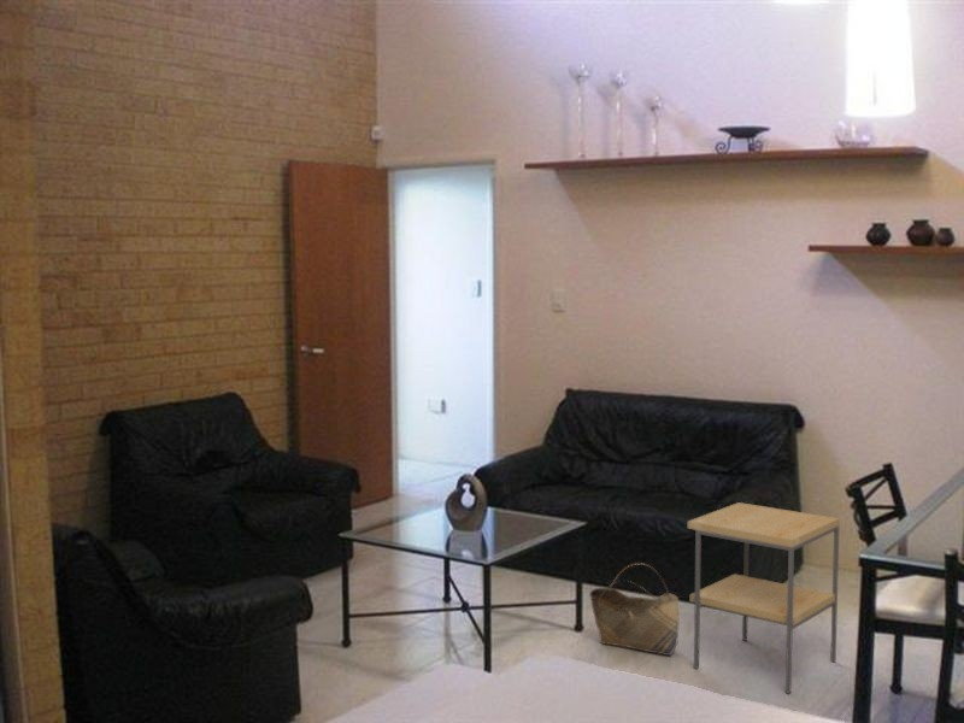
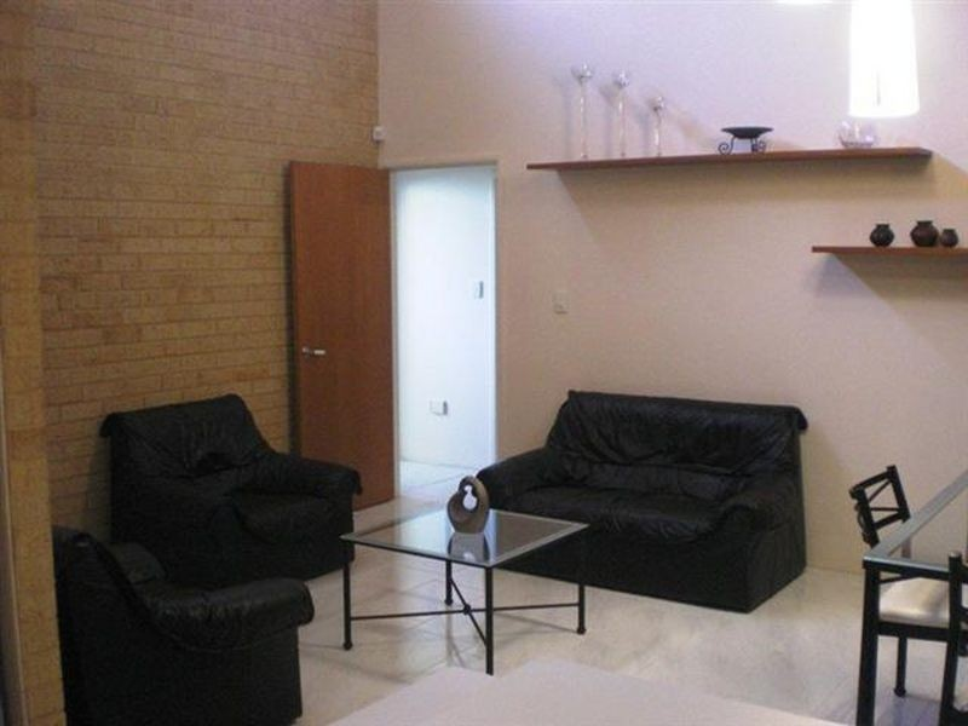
- basket [588,562,680,657]
- side table [687,501,841,695]
